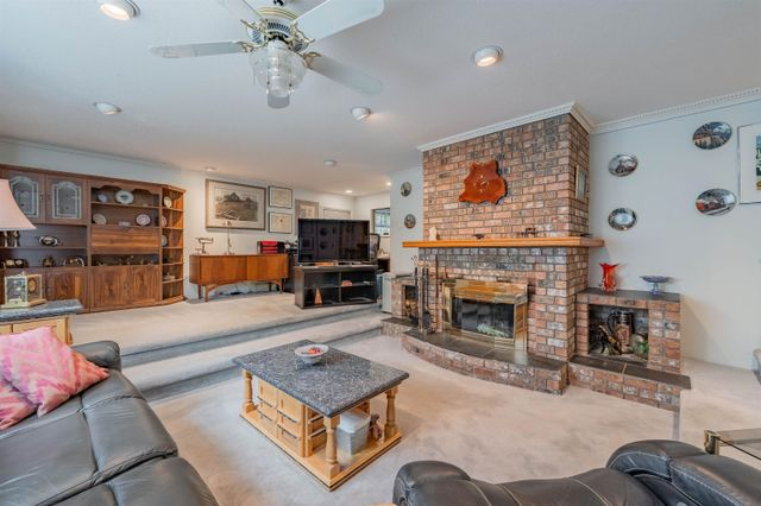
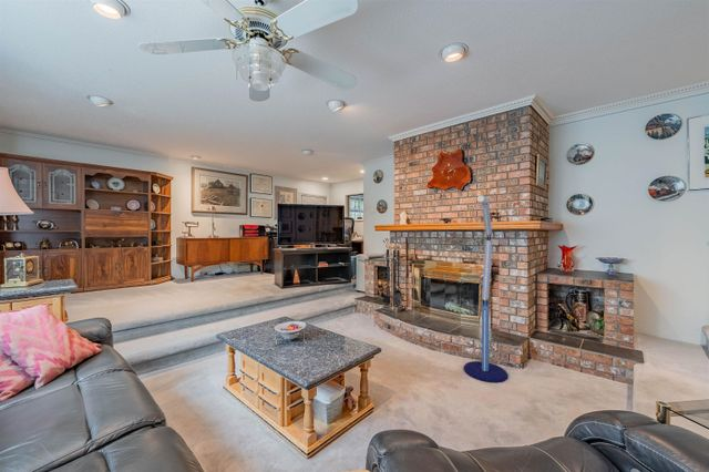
+ floor lamp [463,194,508,383]
